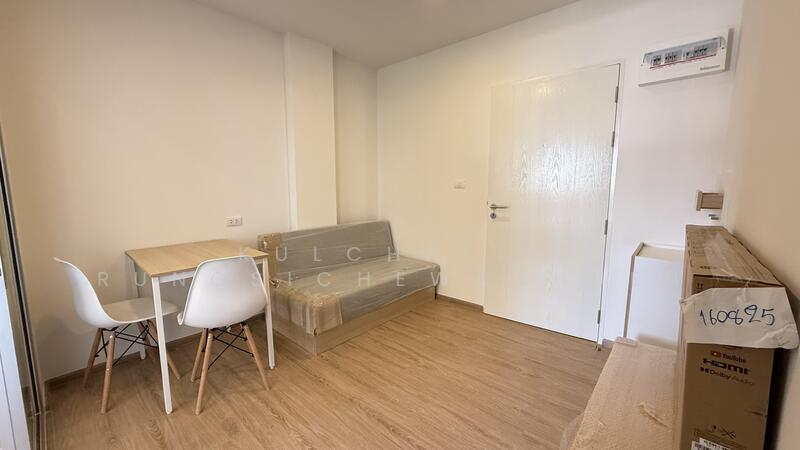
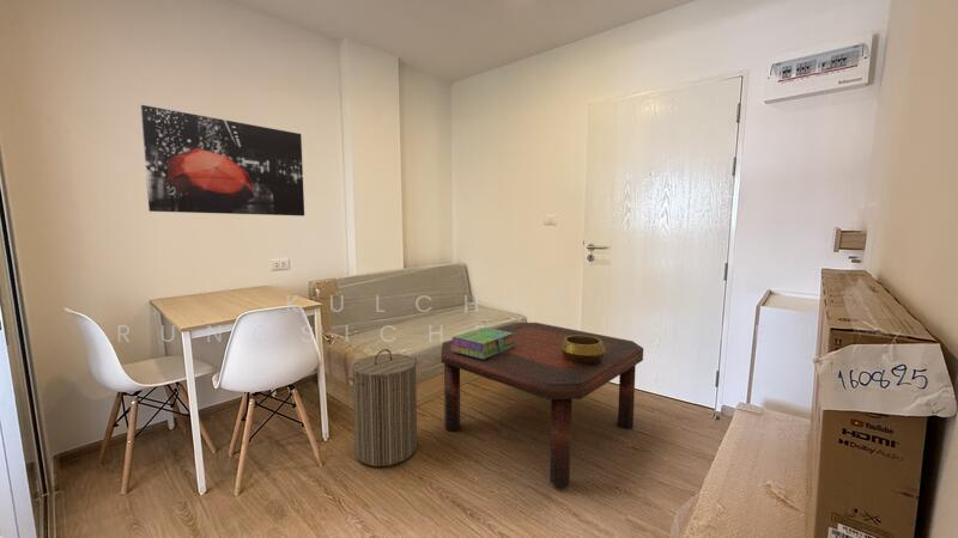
+ laundry hamper [346,348,418,467]
+ decorative bowl [560,335,606,363]
+ coffee table [441,322,644,489]
+ wall art [139,104,305,216]
+ stack of books [450,326,516,360]
